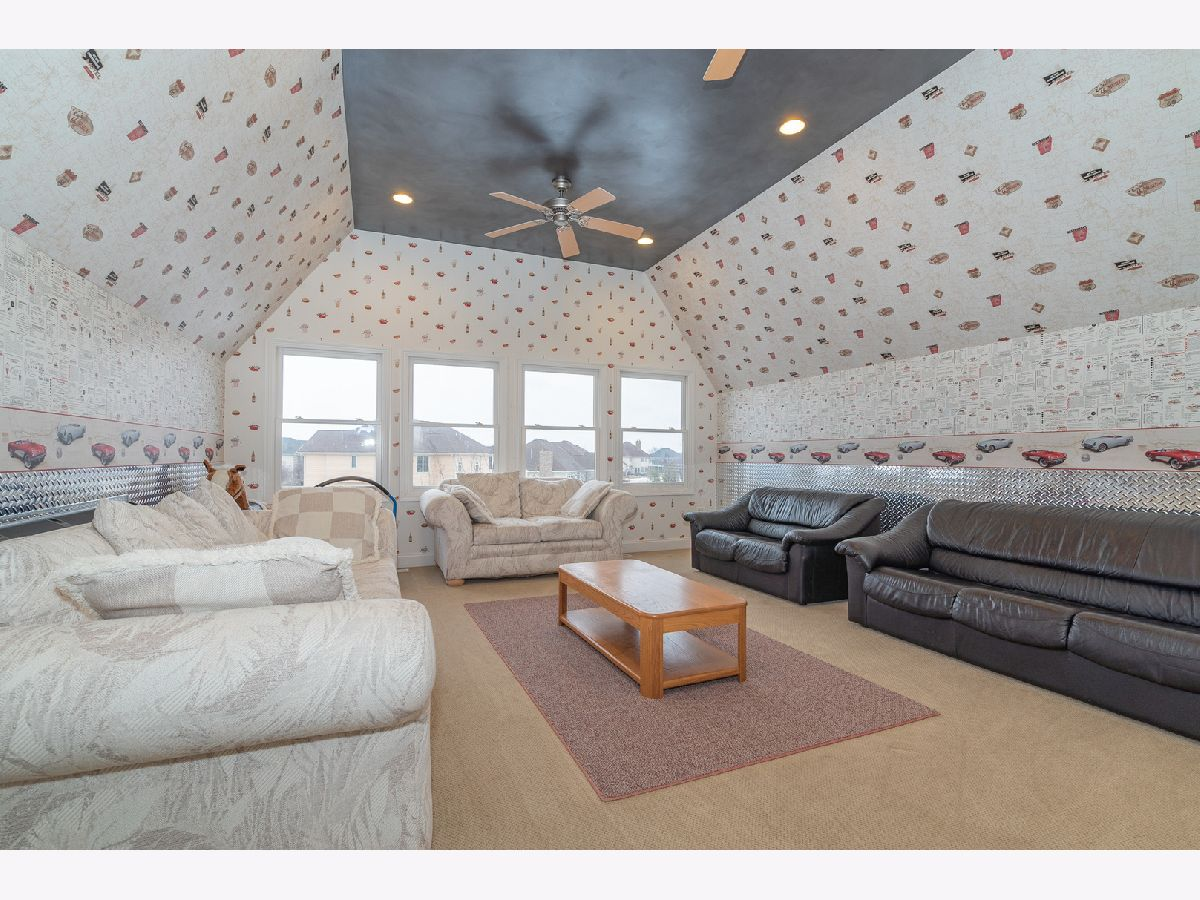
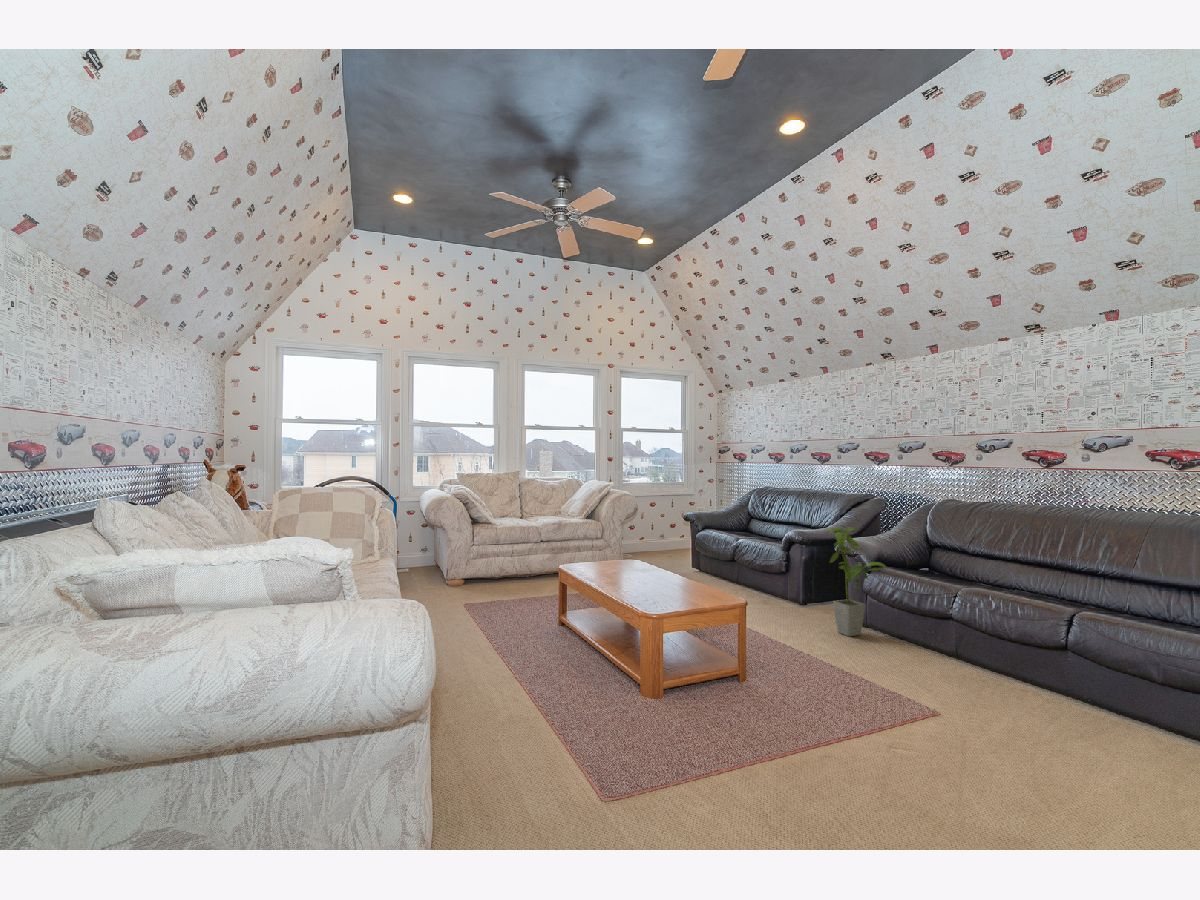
+ house plant [826,526,889,637]
